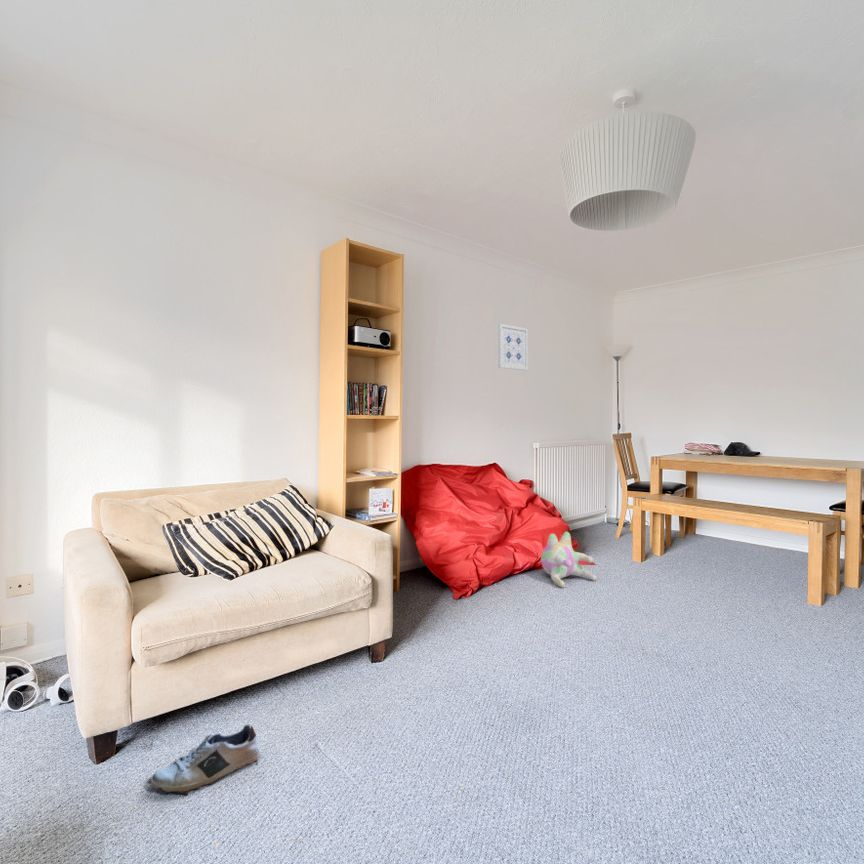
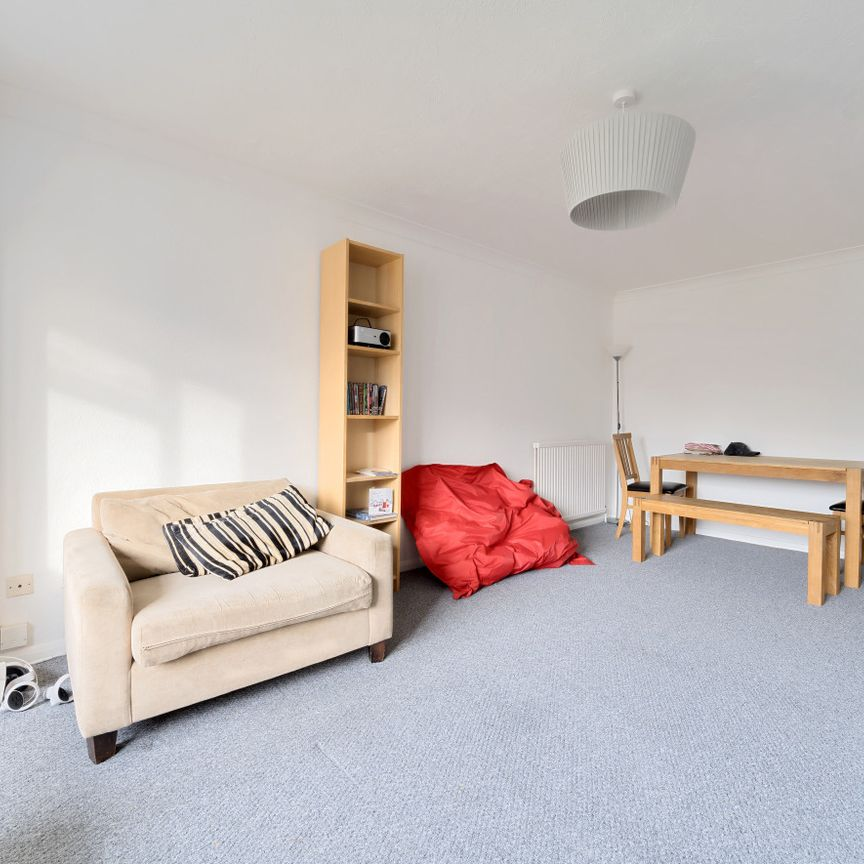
- wall art [497,323,529,371]
- plush toy [540,531,598,588]
- shoe [147,724,261,796]
